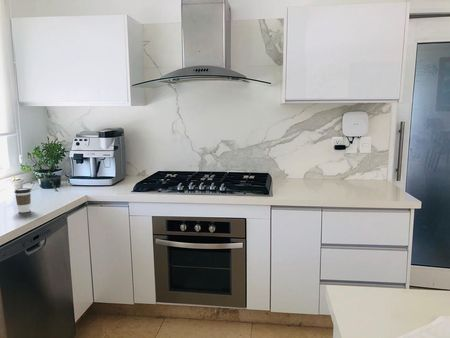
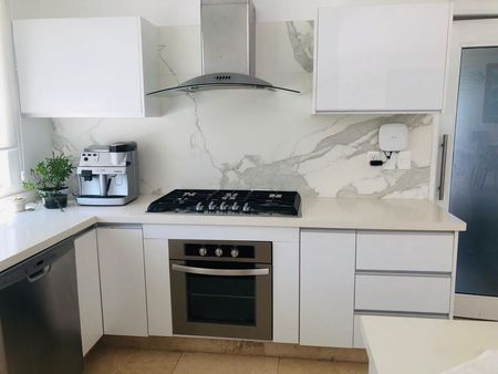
- coffee cup [14,187,32,213]
